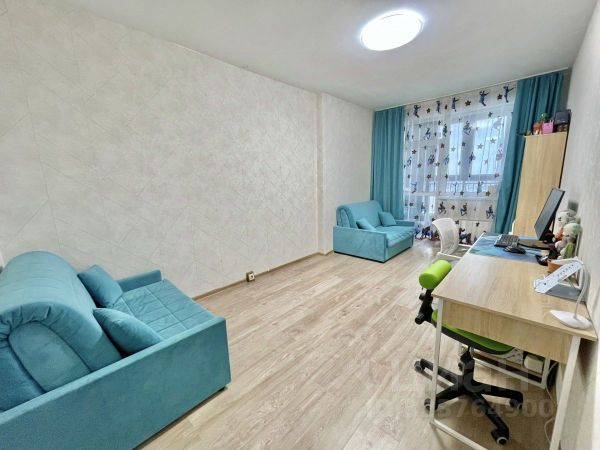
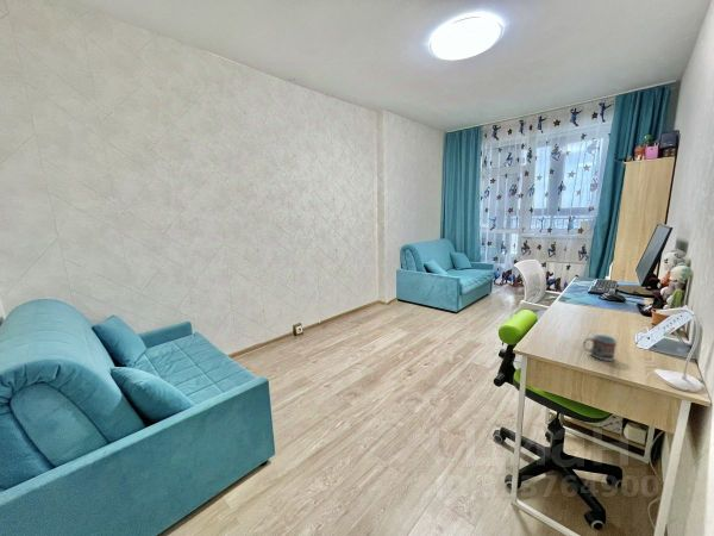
+ cup [582,334,618,362]
